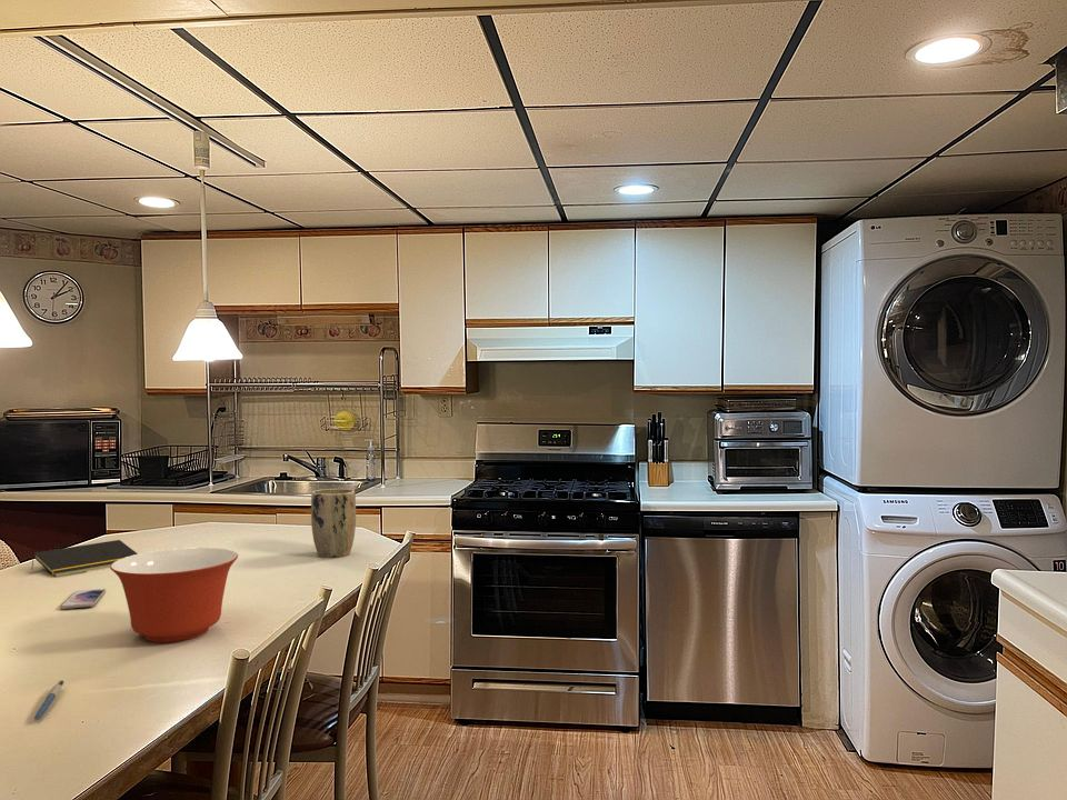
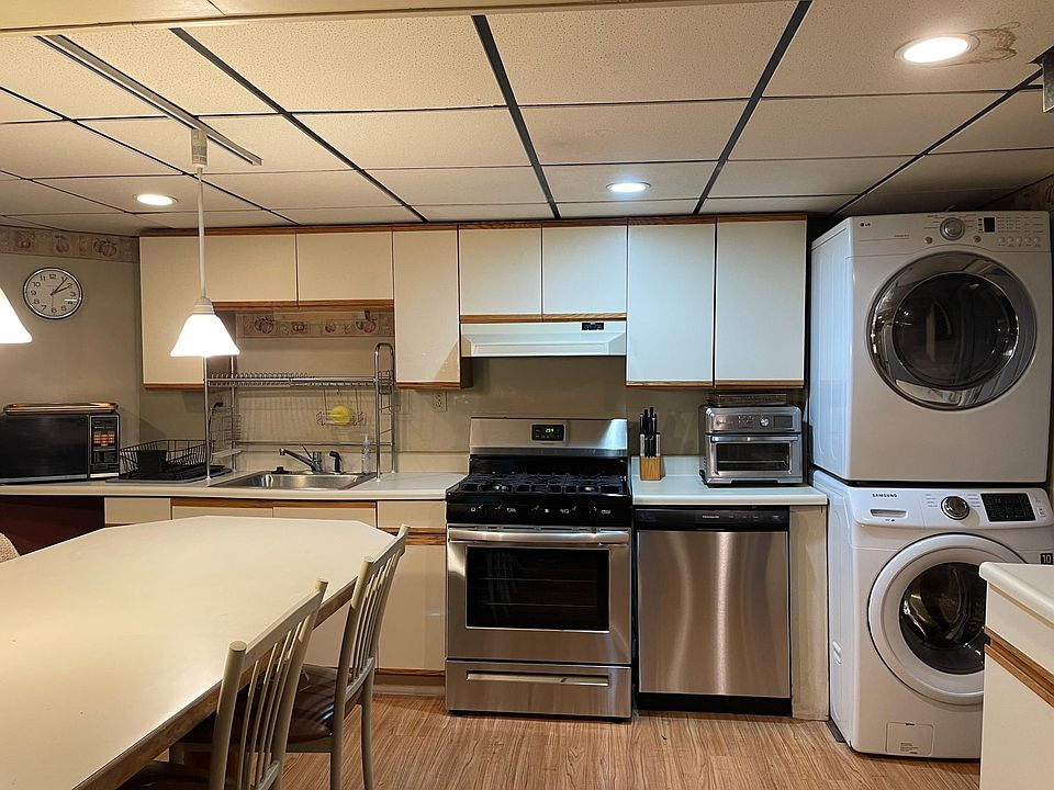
- smartphone [59,588,107,610]
- mixing bowl [109,547,239,643]
- plant pot [310,488,357,559]
- notepad [30,539,139,578]
- pen [33,679,66,721]
